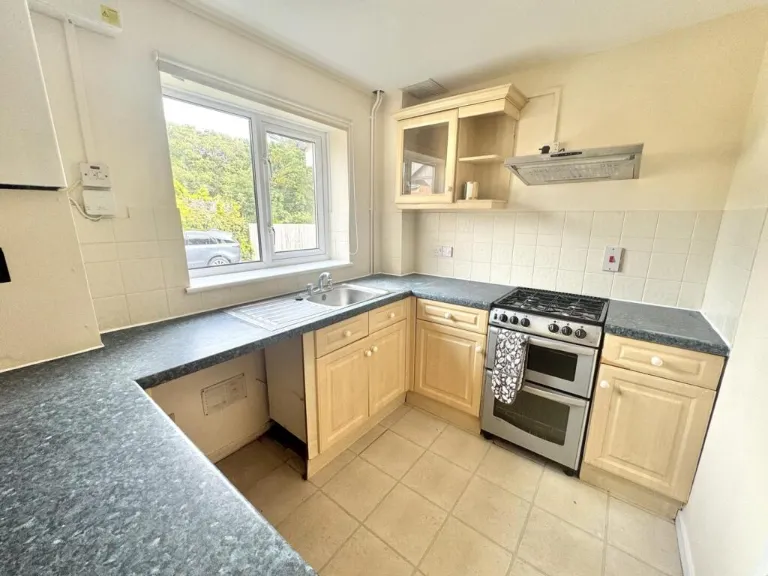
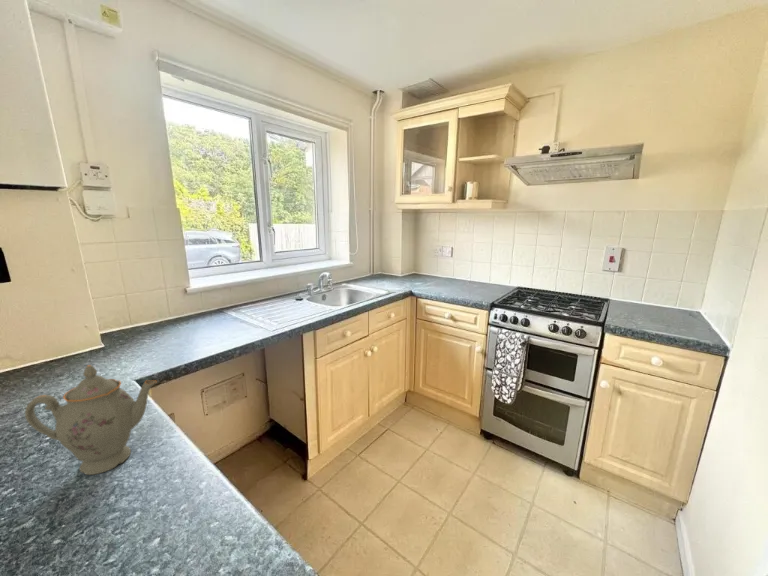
+ chinaware [24,364,158,476]
